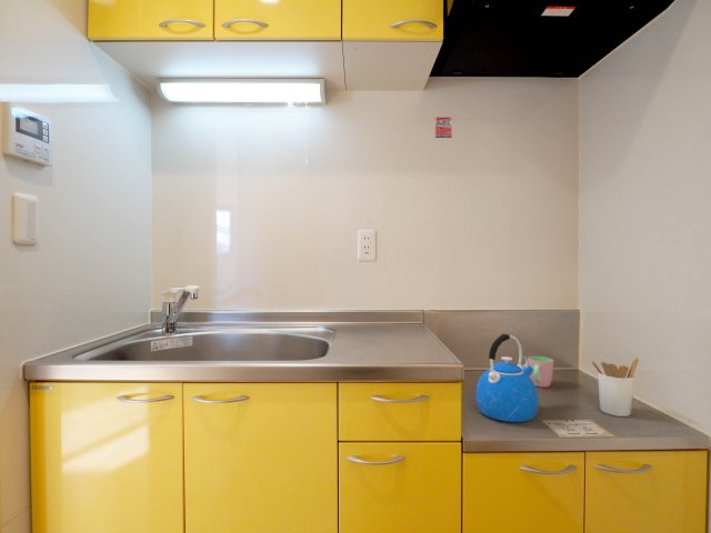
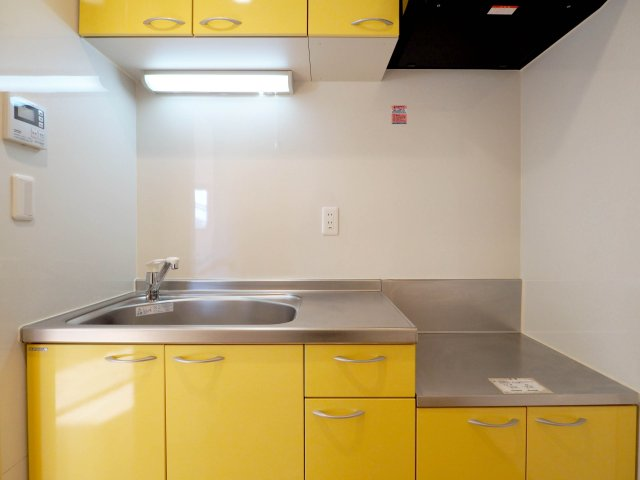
- utensil holder [590,358,640,418]
- cup [527,355,554,389]
- kettle [475,333,539,423]
